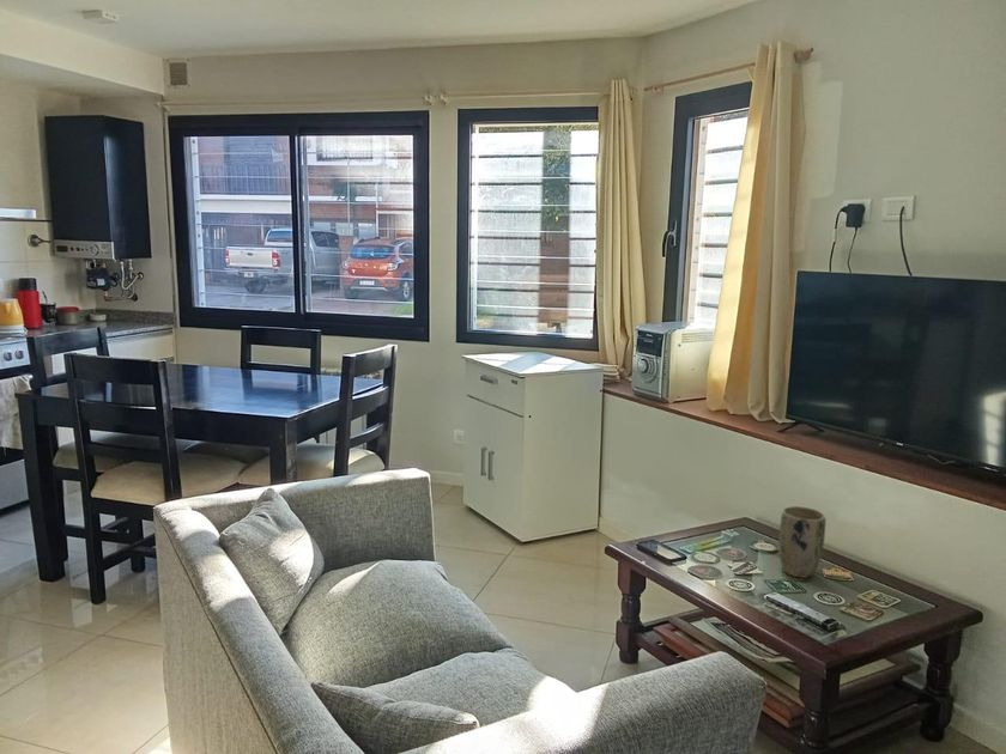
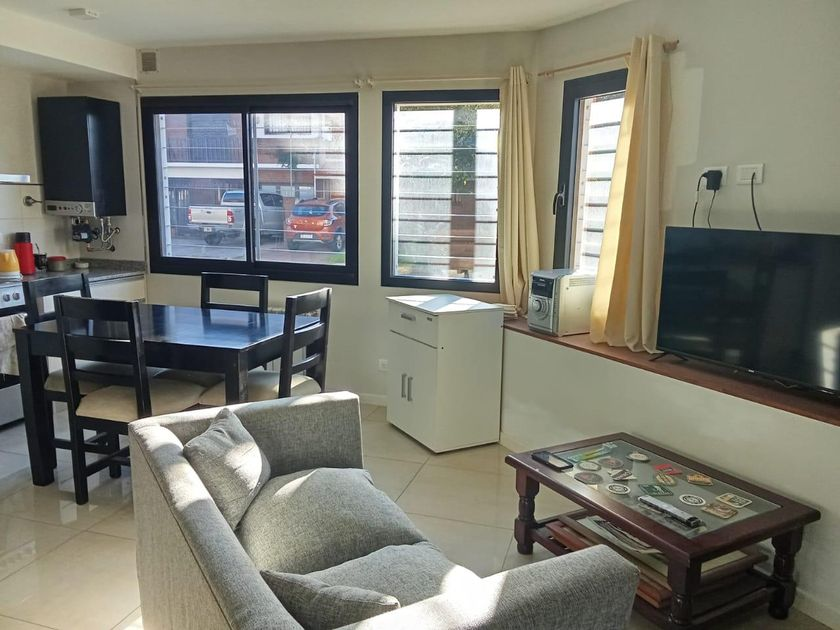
- plant pot [777,505,826,579]
